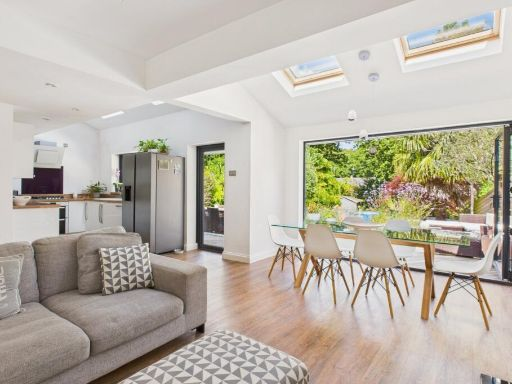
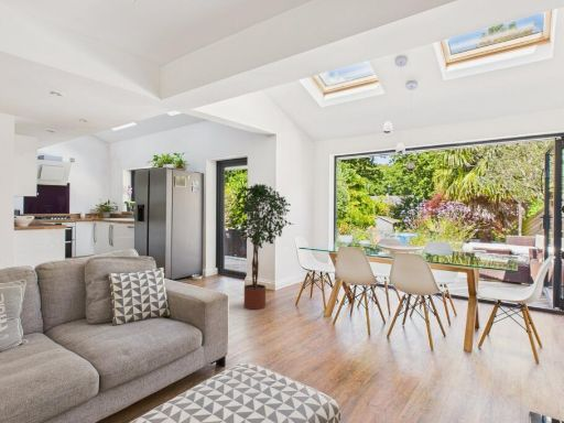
+ potted tree [227,183,295,311]
